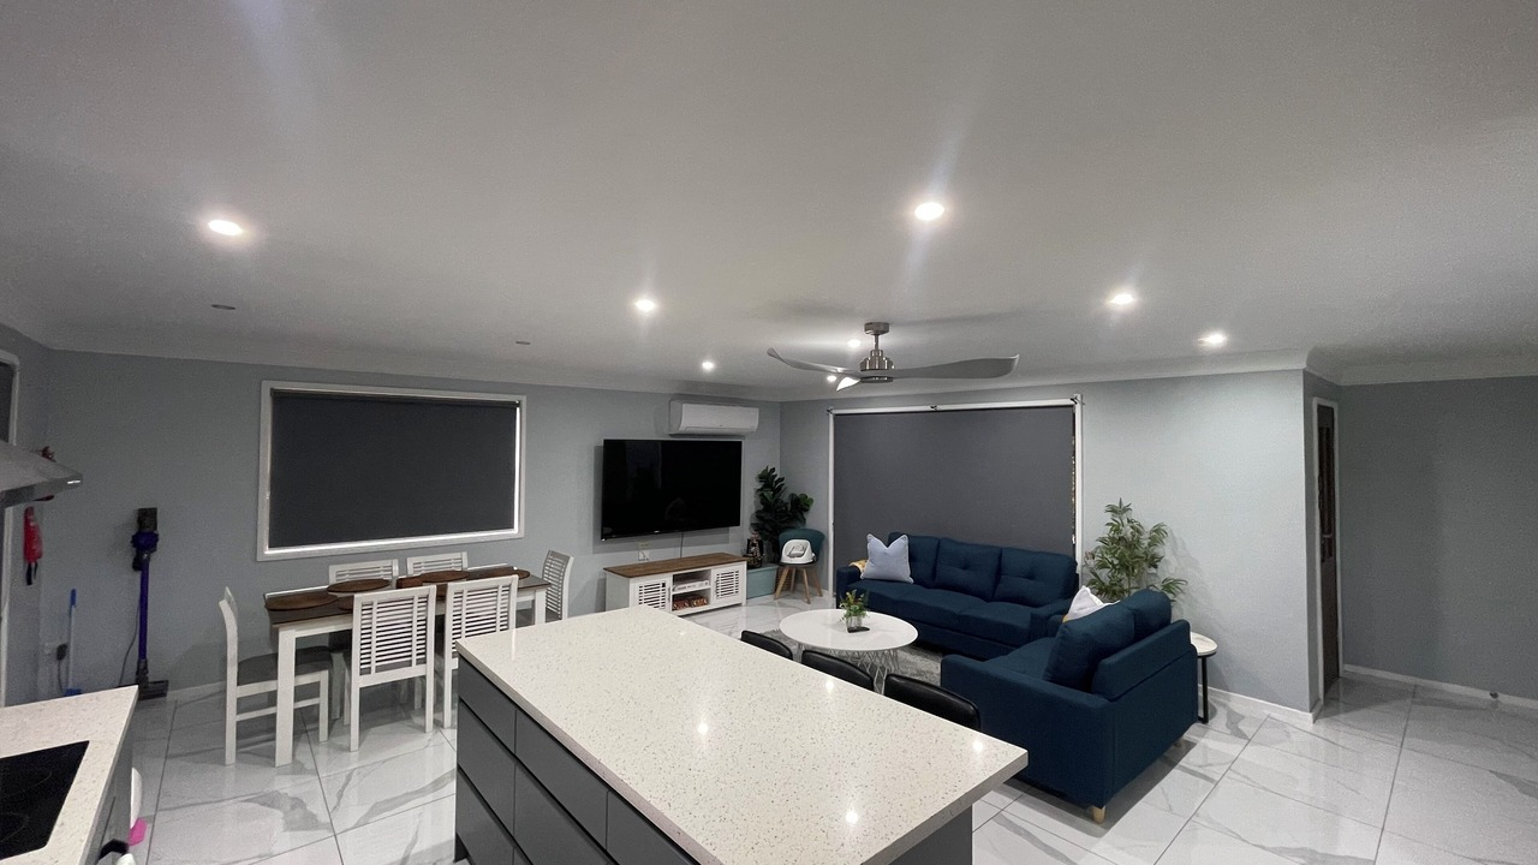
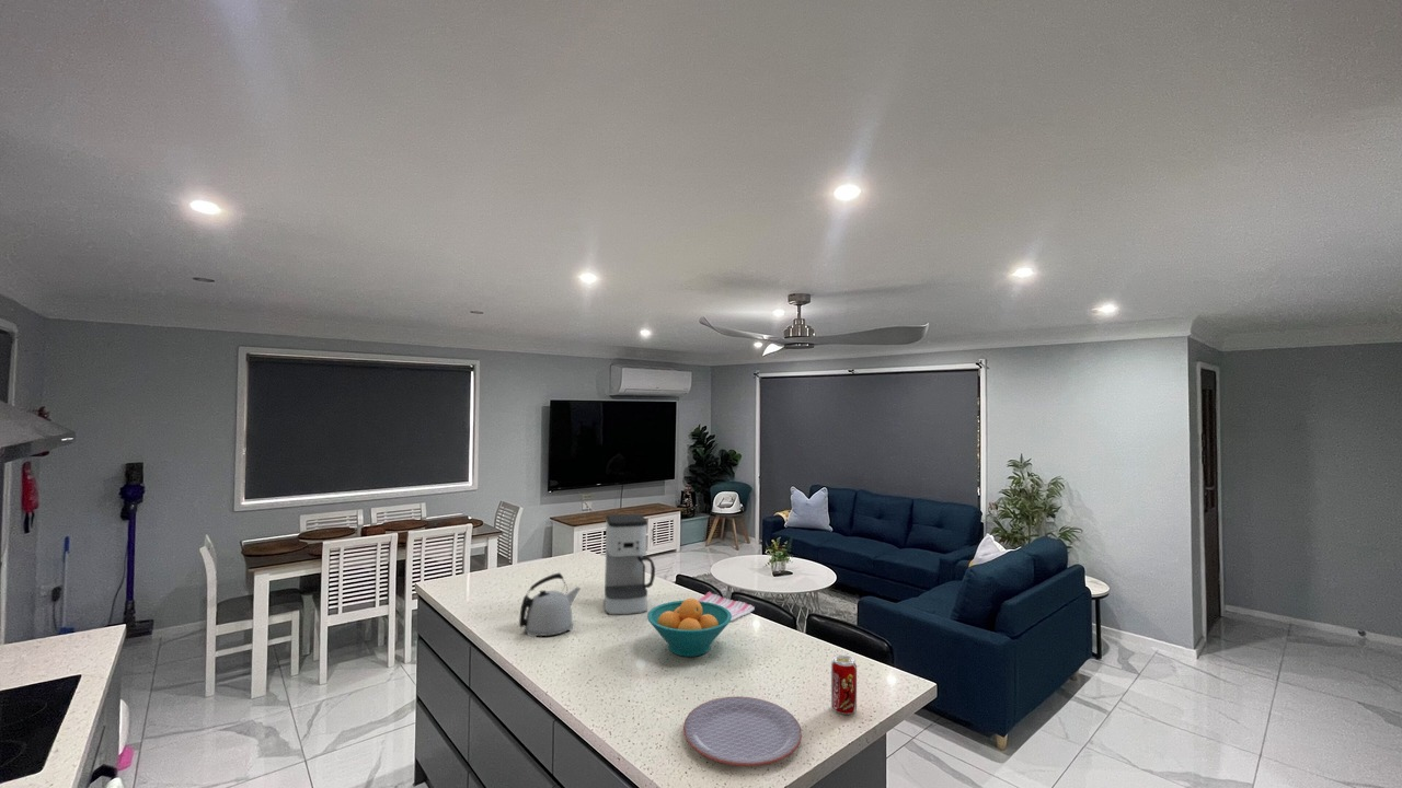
+ plate [682,696,803,767]
+ dish towel [696,591,756,623]
+ beverage can [830,654,858,716]
+ kettle [518,571,582,638]
+ coffee maker [604,513,656,616]
+ fruit bowl [646,598,732,658]
